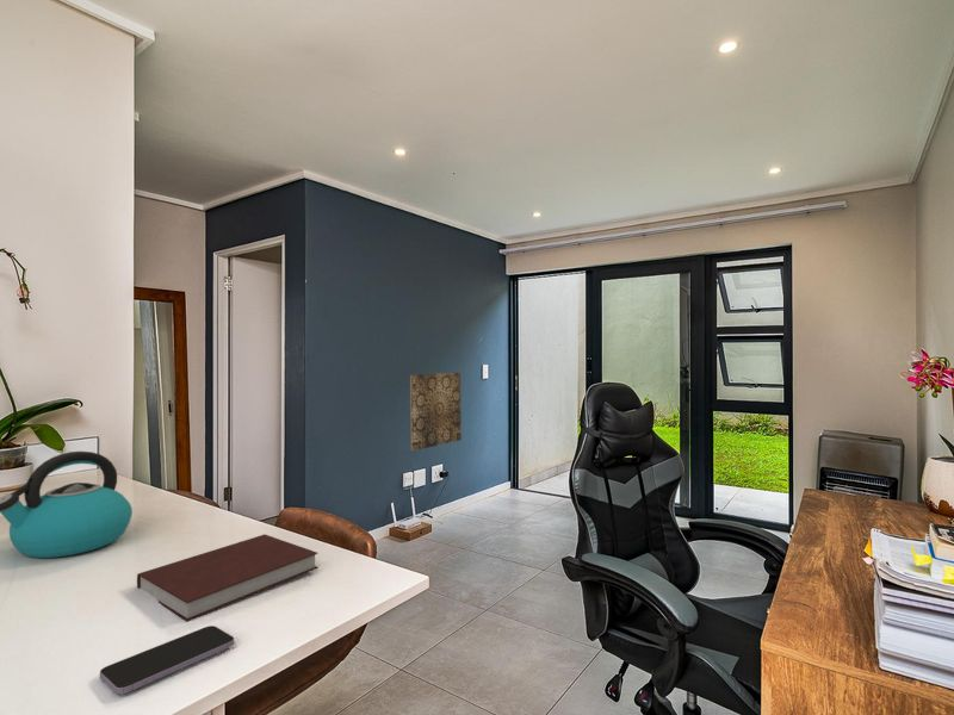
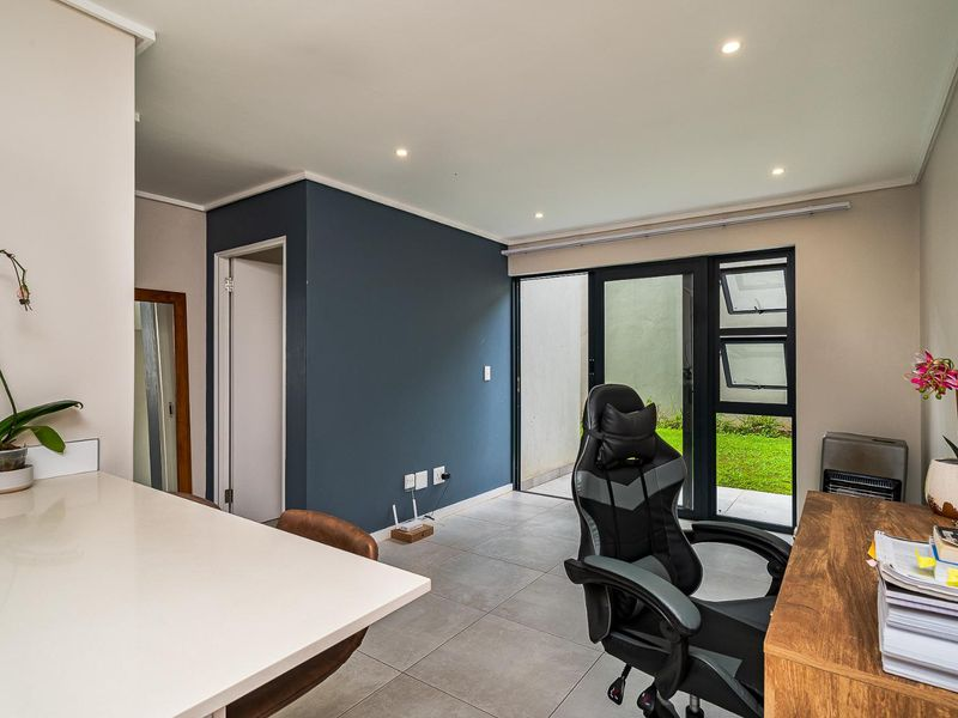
- smartphone [99,624,235,695]
- kettle [0,450,134,559]
- notebook [136,533,320,622]
- wall art [409,372,463,452]
